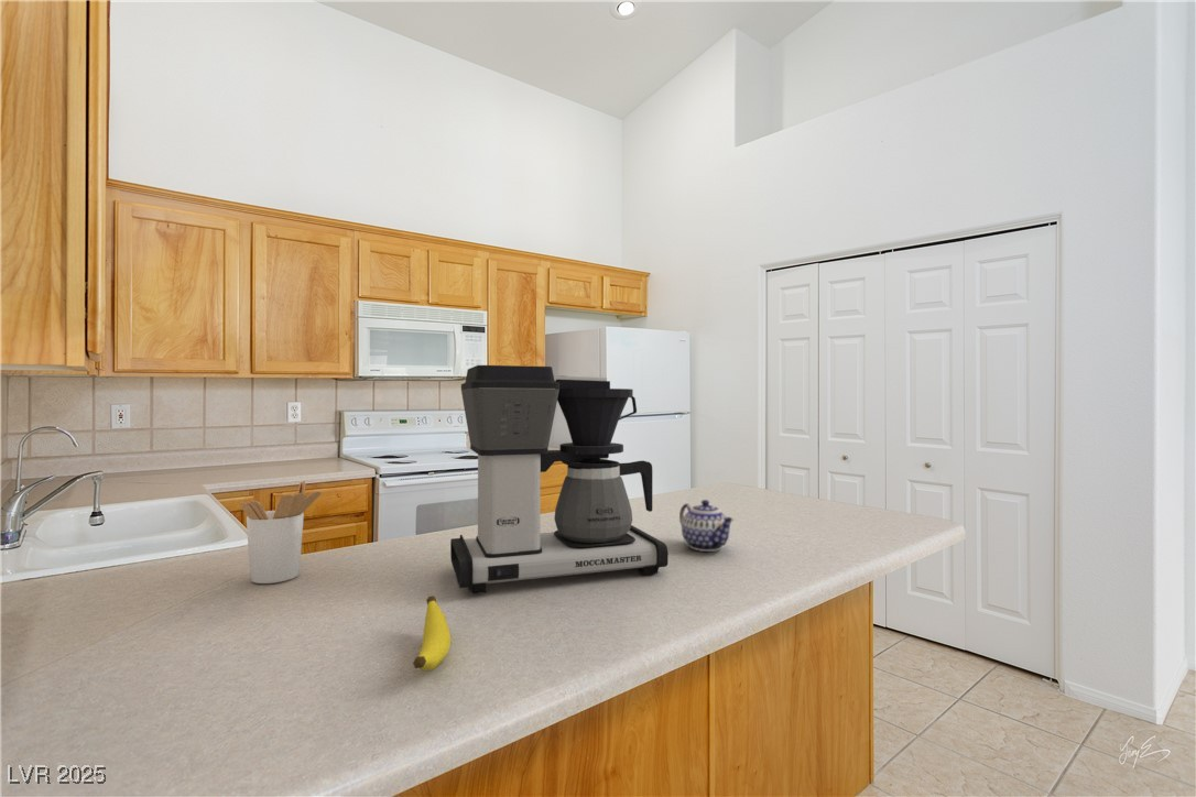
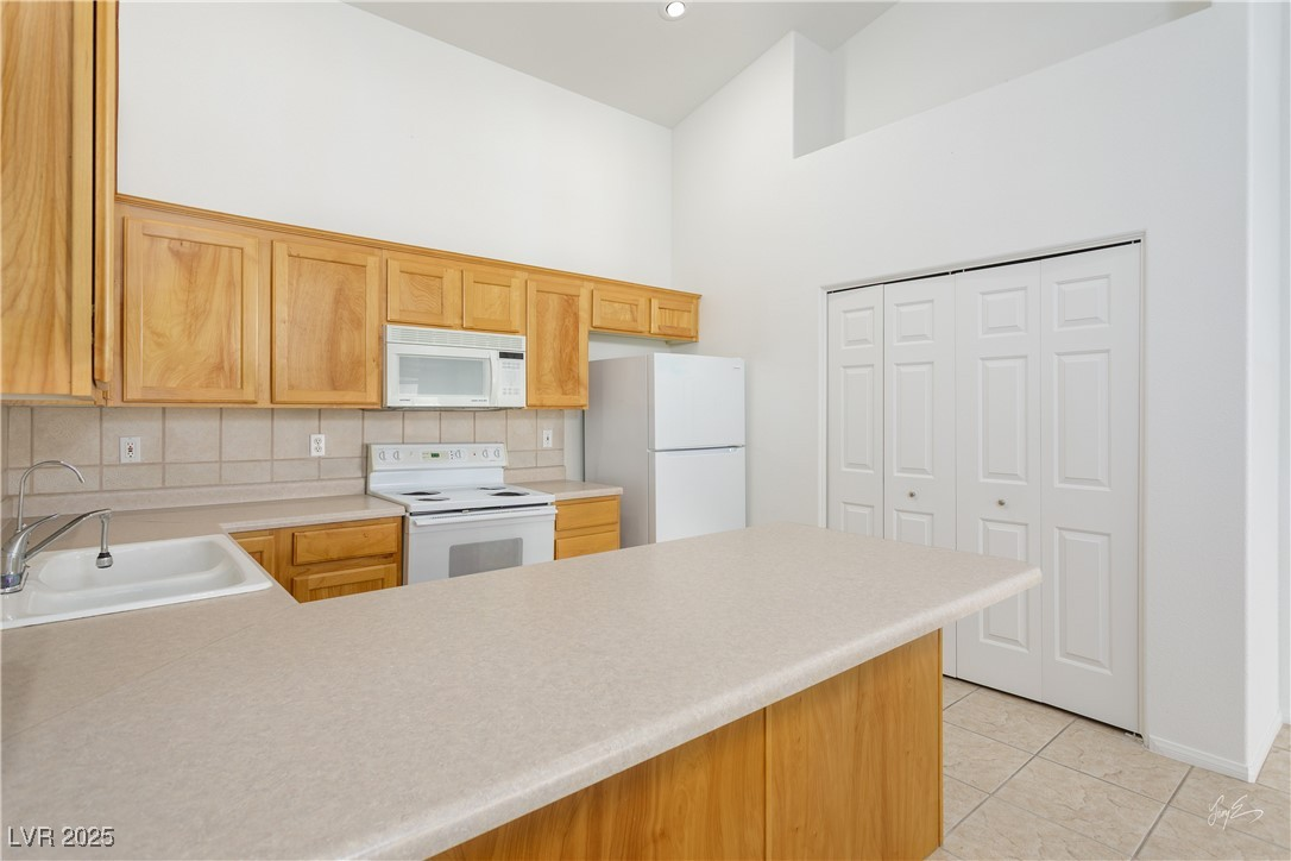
- utensil holder [240,480,322,585]
- banana [412,594,452,672]
- coffee maker [449,364,670,596]
- teapot [678,499,735,553]
